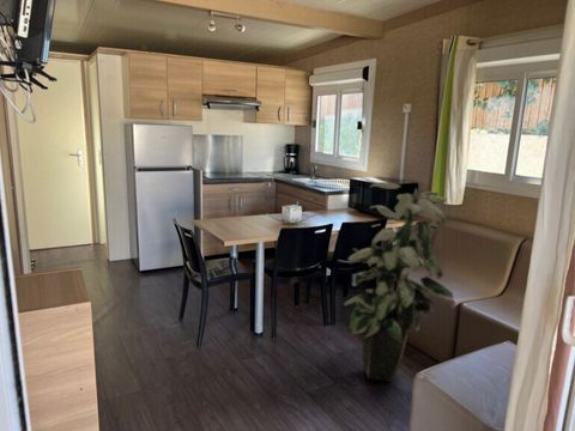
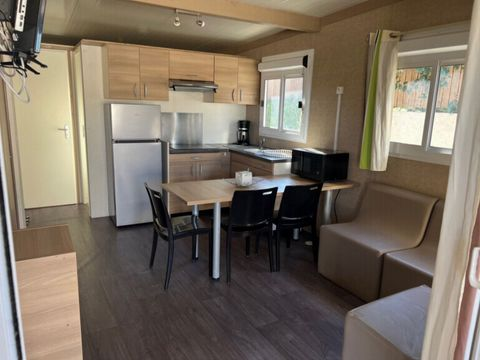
- indoor plant [343,181,455,383]
